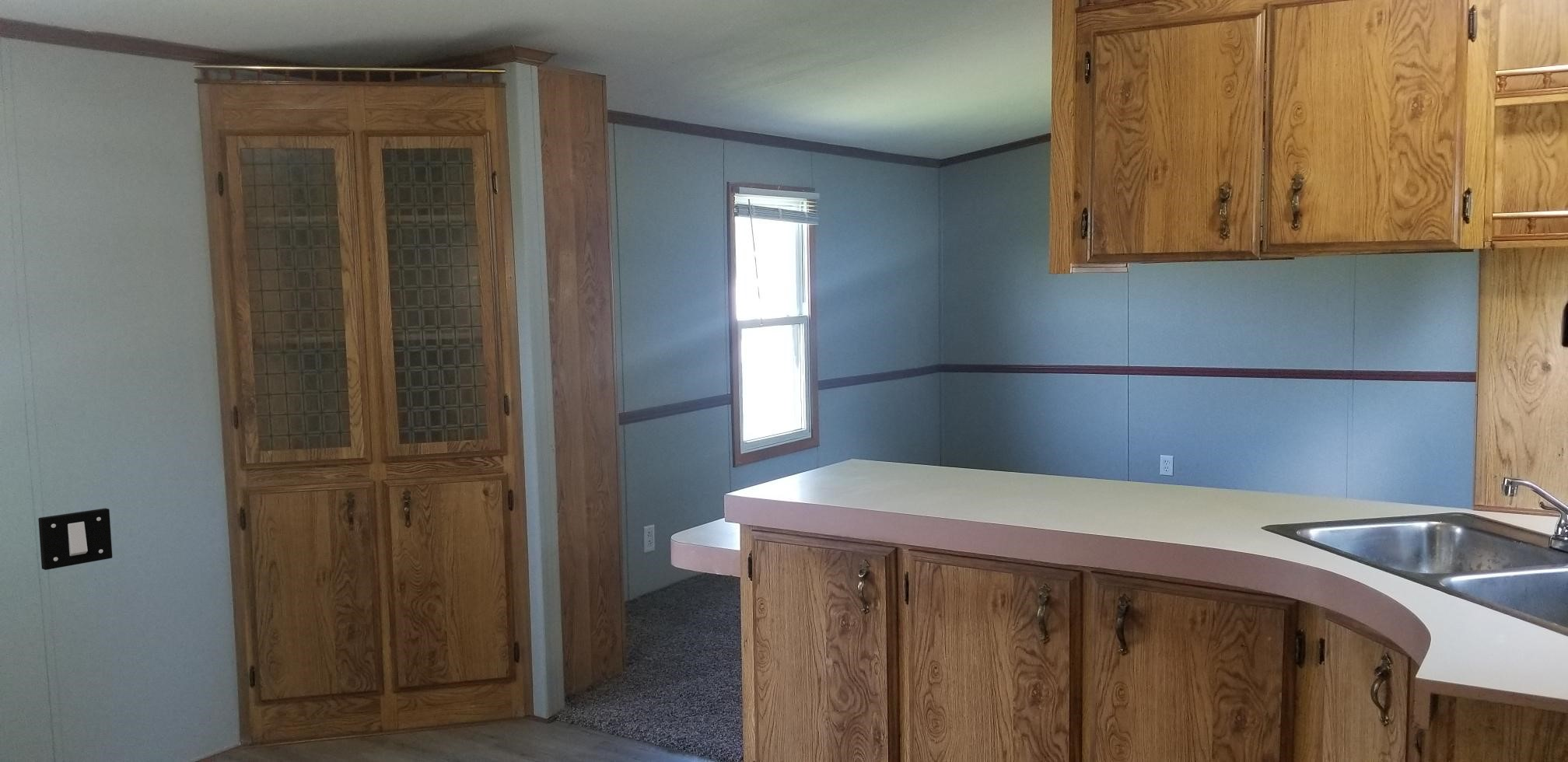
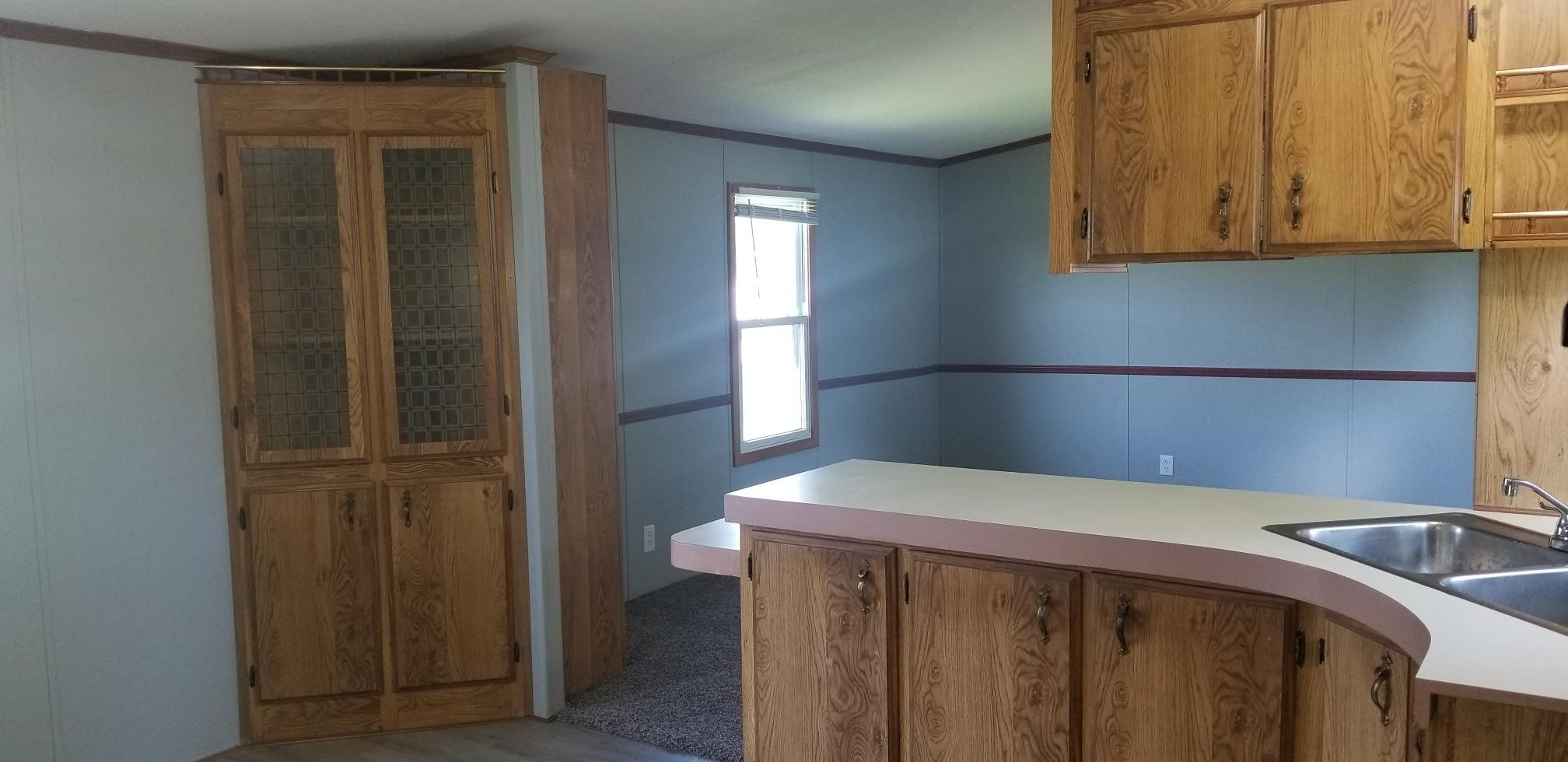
- light switch [37,508,113,571]
